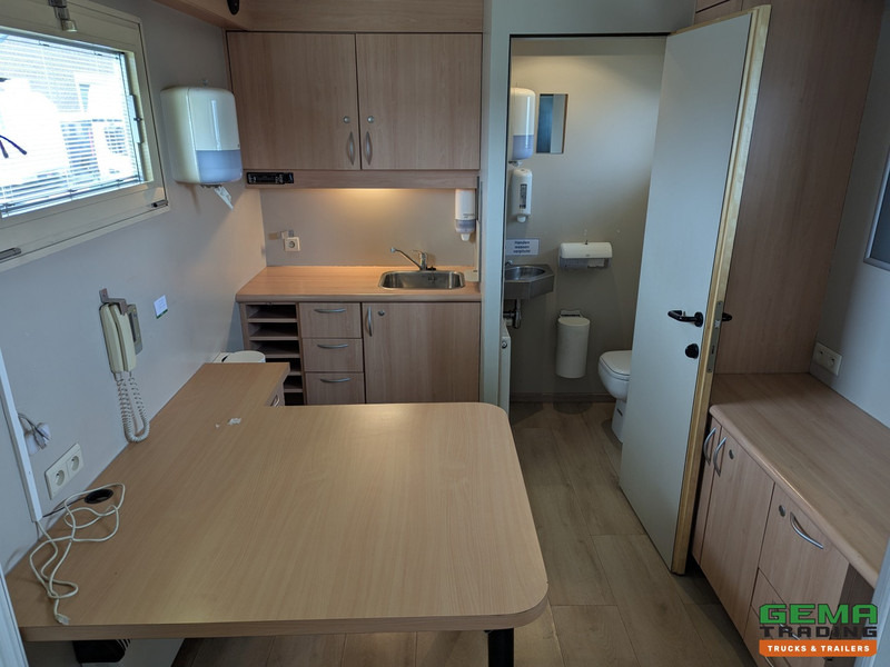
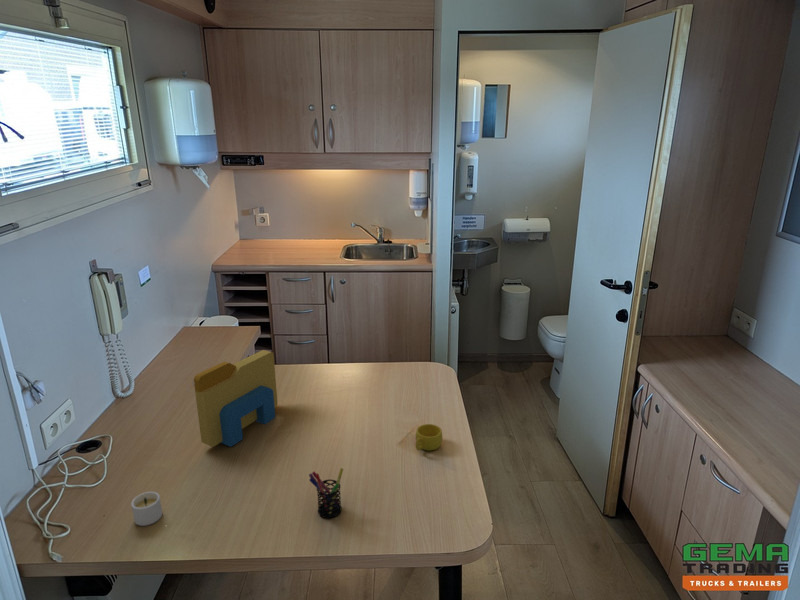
+ pen holder [308,467,344,519]
+ candle [130,491,163,527]
+ folder [193,349,279,448]
+ cup [415,423,443,451]
